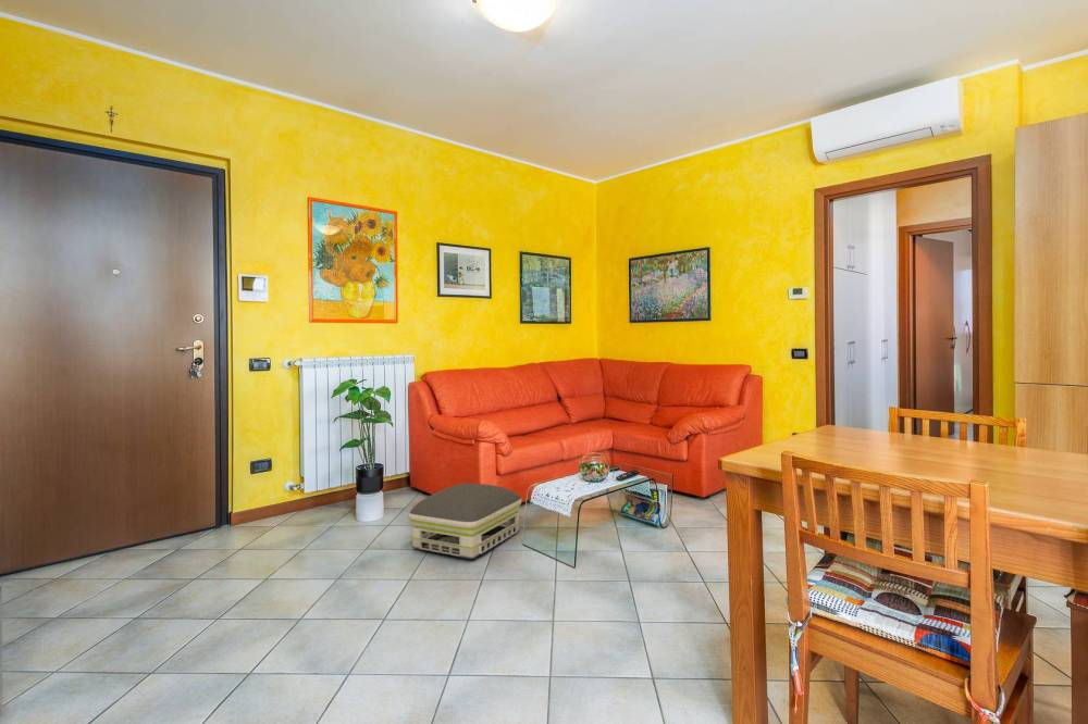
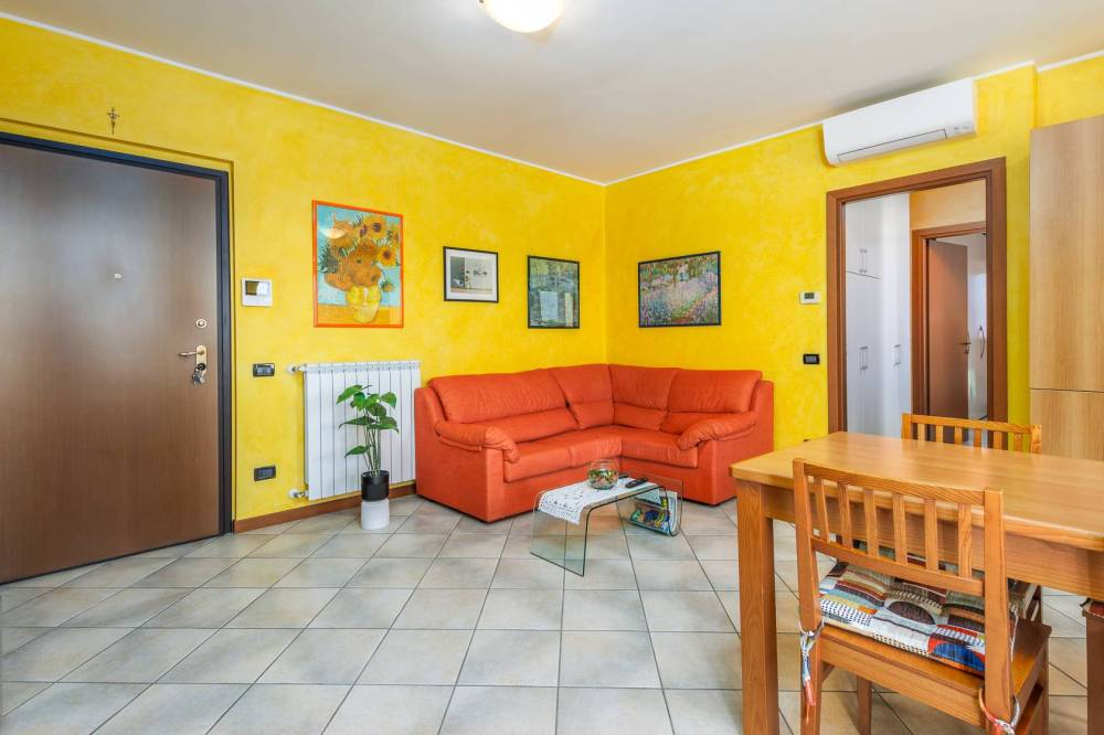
- air purifier [408,483,522,560]
